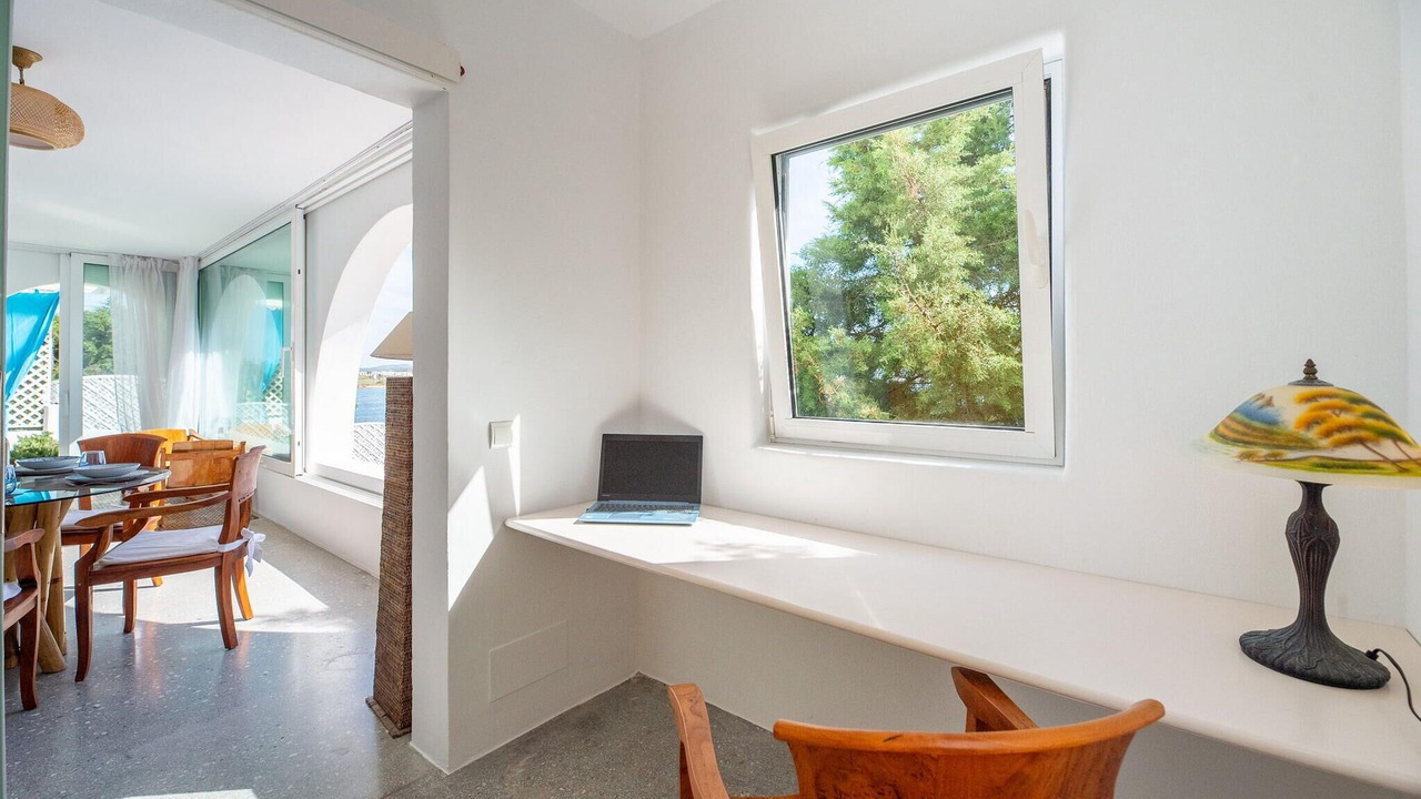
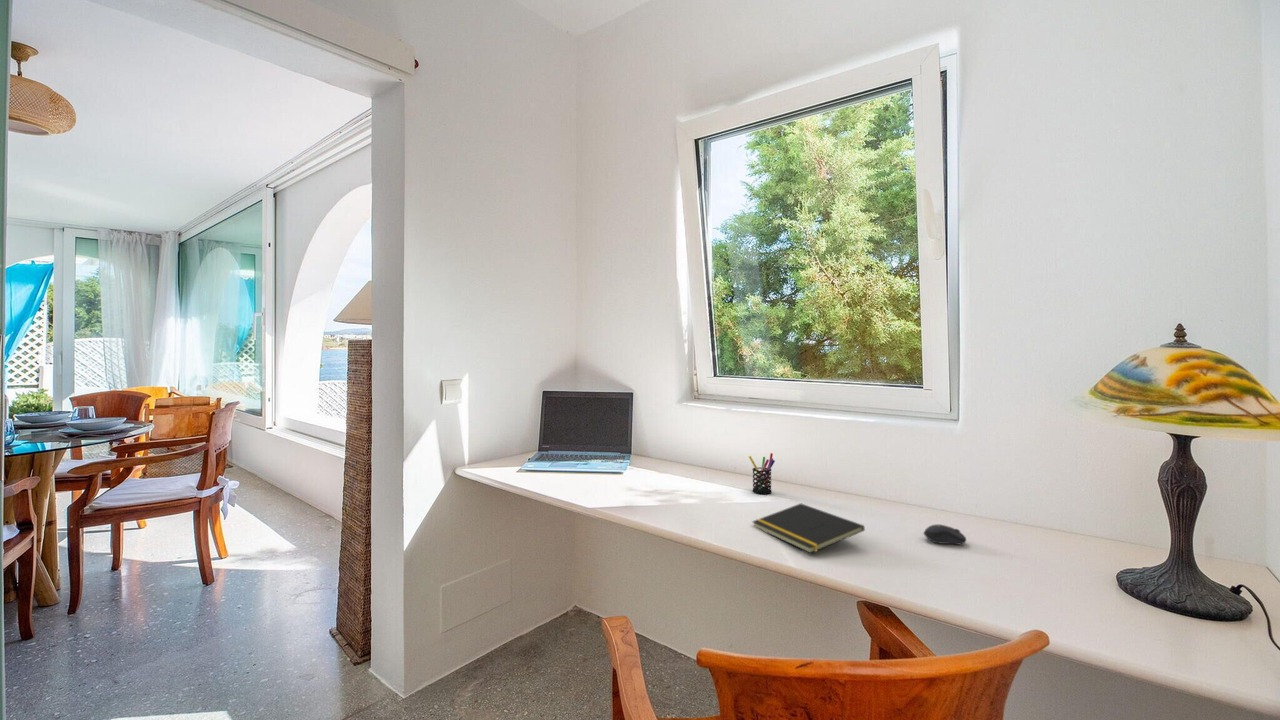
+ notepad [751,502,866,554]
+ pen holder [748,452,776,495]
+ computer mouse [922,523,967,546]
